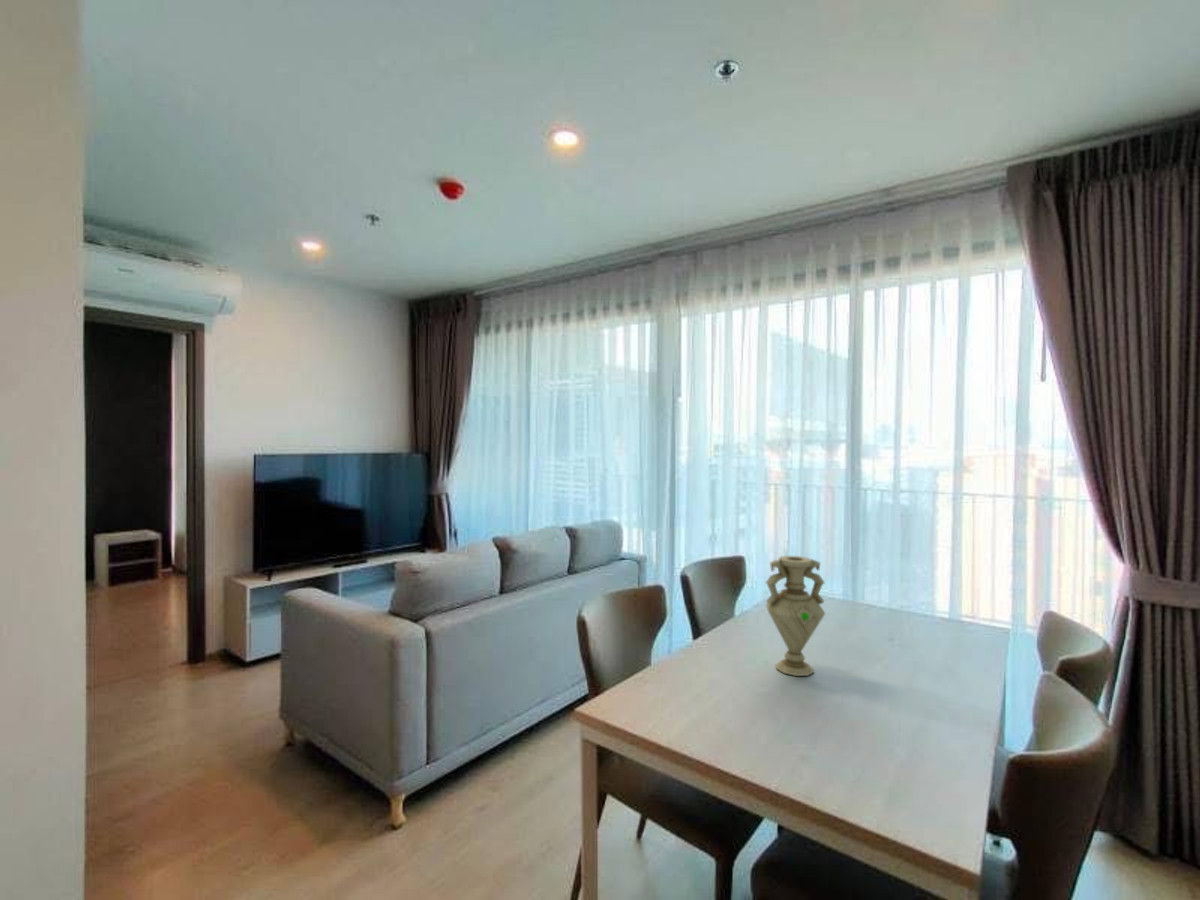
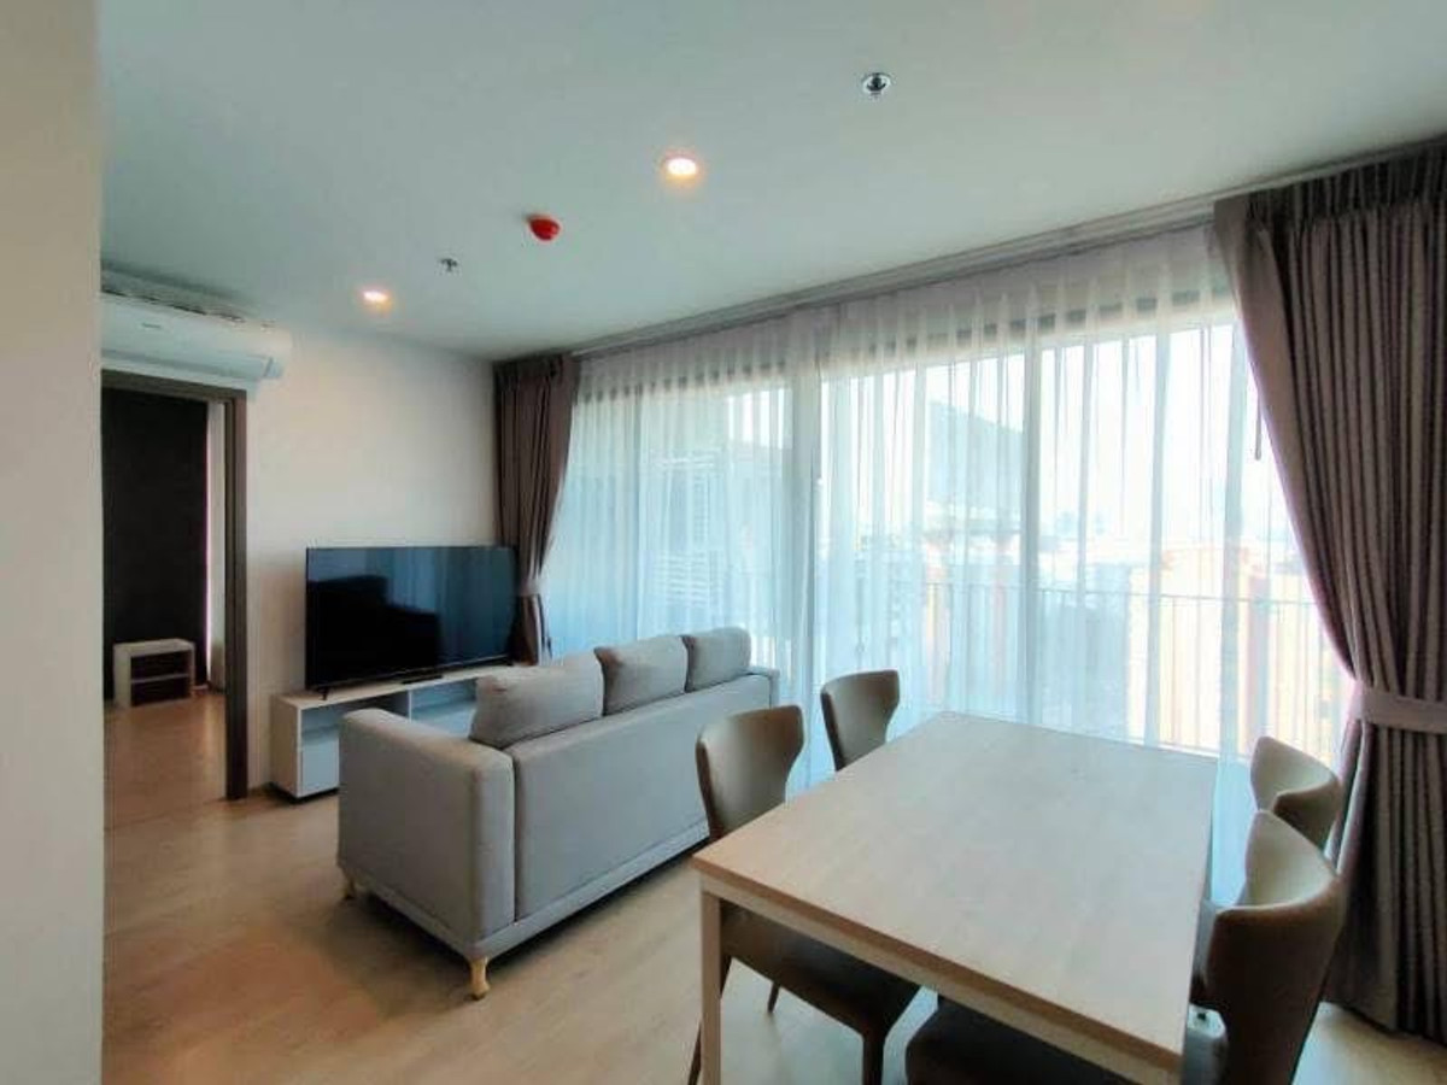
- vase [765,555,826,677]
